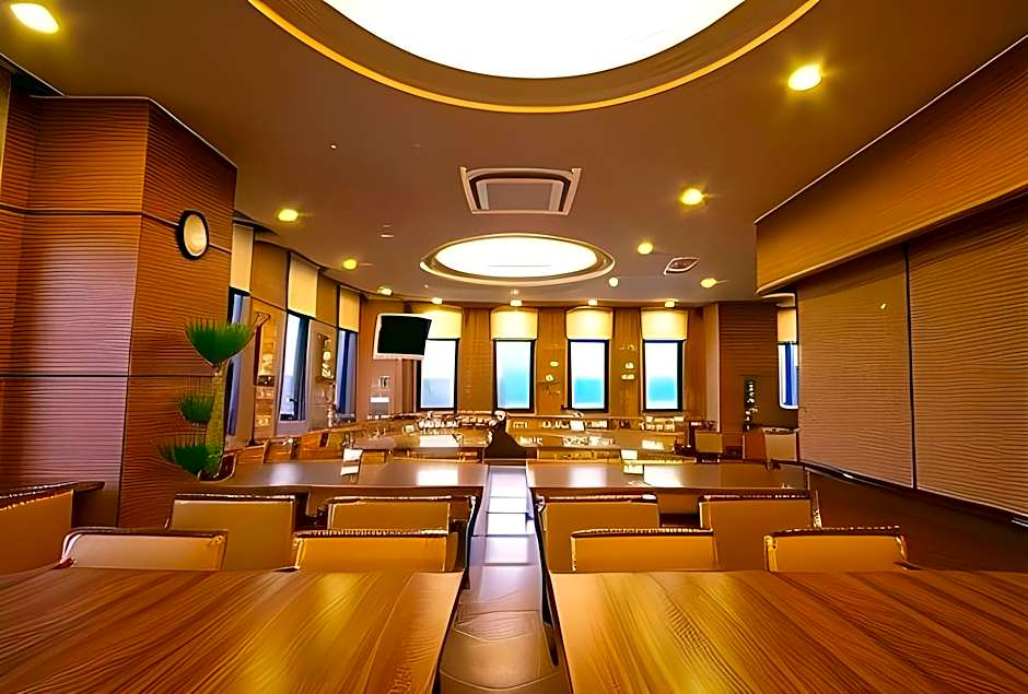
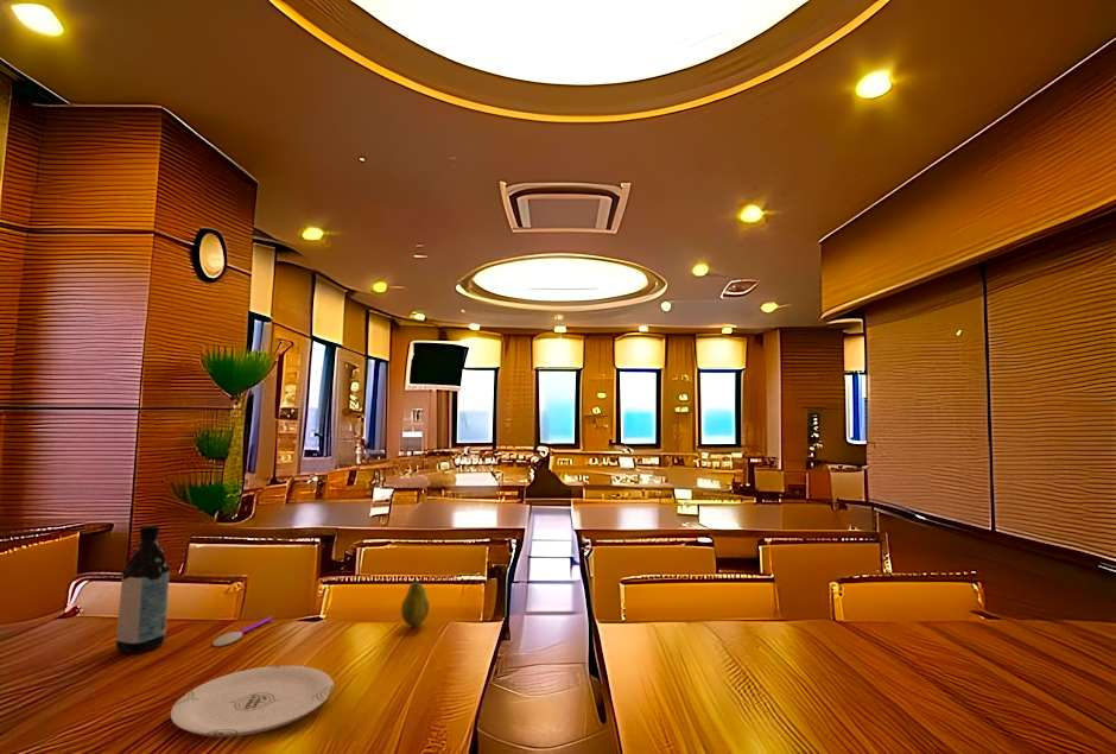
+ plate [170,665,335,739]
+ fruit [400,577,430,628]
+ water bottle [115,525,171,654]
+ spoon [211,616,274,647]
